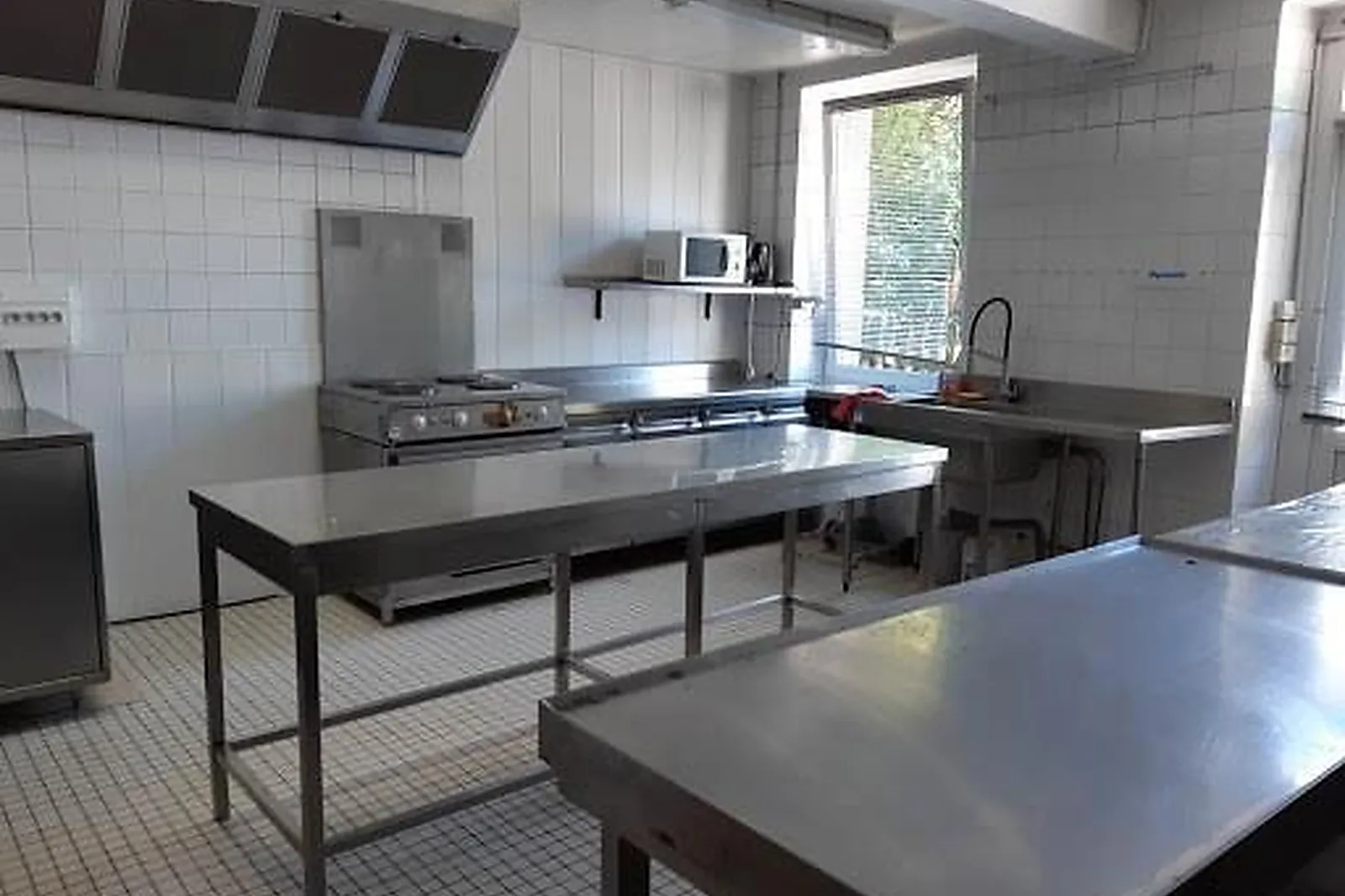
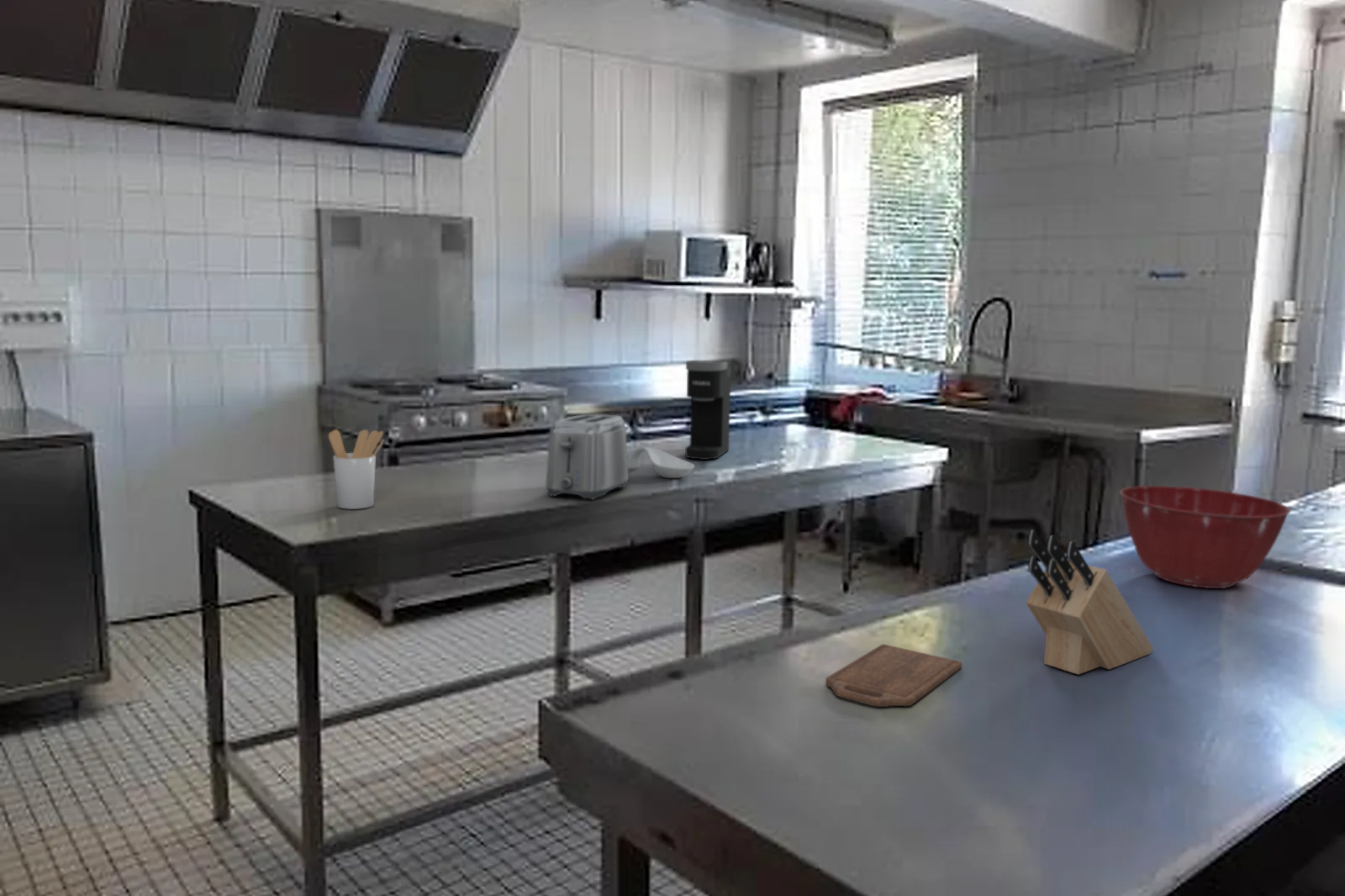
+ coffee maker [684,360,732,461]
+ spoon rest [628,445,695,479]
+ utensil holder [328,429,385,510]
+ mixing bowl [1119,485,1291,589]
+ cutting board [825,643,963,708]
+ knife block [1026,529,1154,676]
+ toaster [545,414,630,500]
